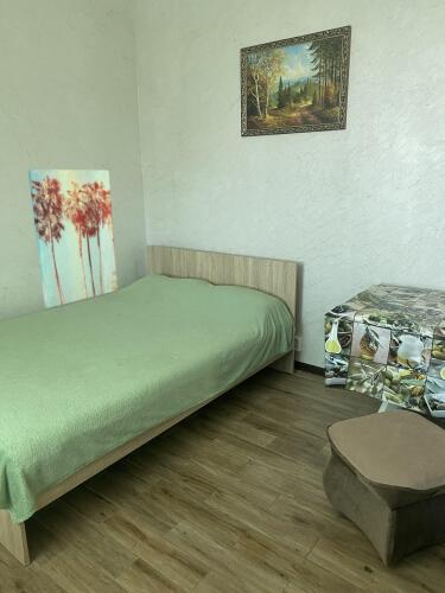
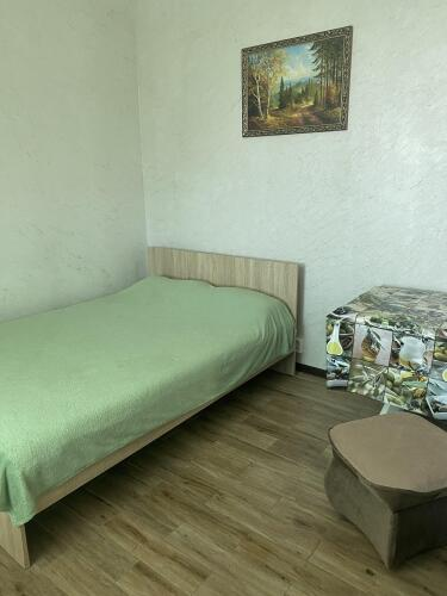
- wall art [27,168,119,310]
